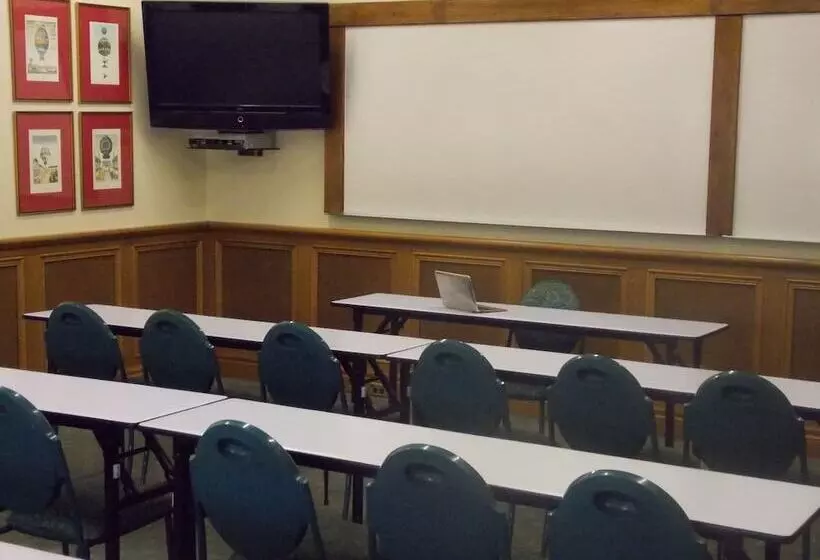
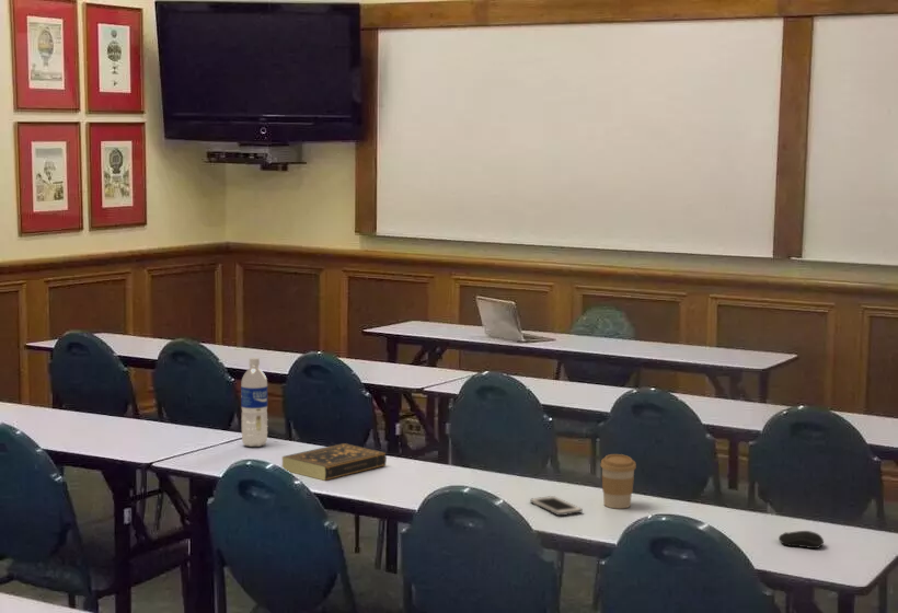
+ coffee cup [599,453,637,510]
+ cell phone [529,495,584,517]
+ water bottle [240,357,268,448]
+ book [280,442,388,482]
+ computer mouse [778,530,825,550]
